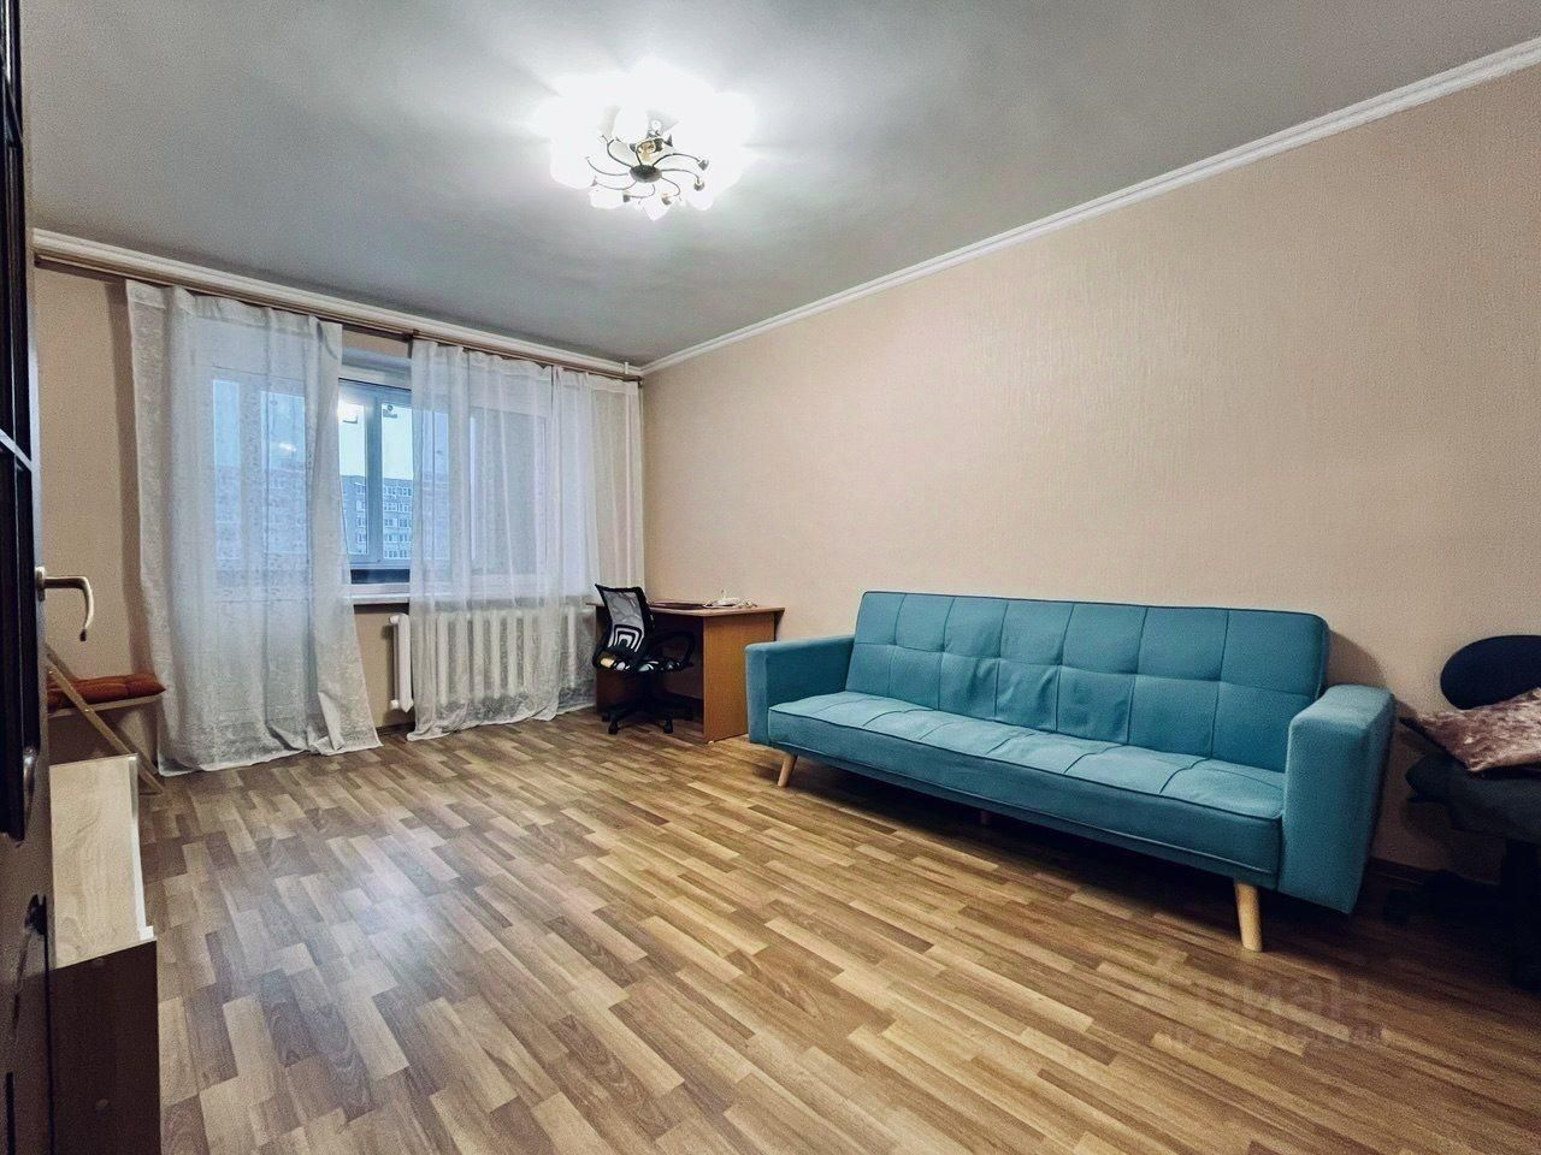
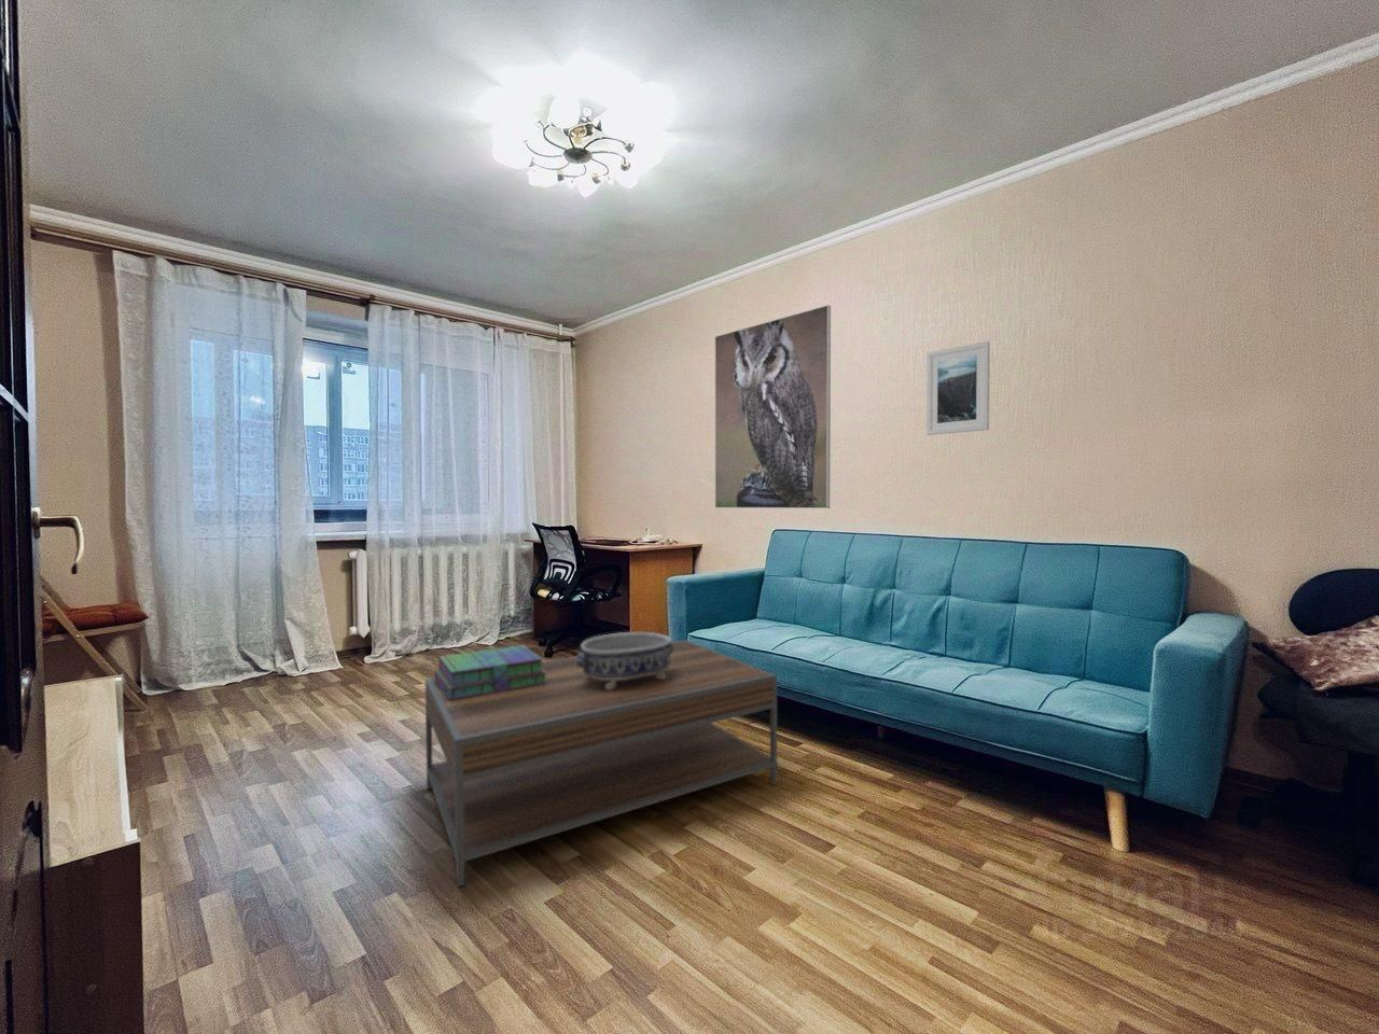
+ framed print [714,304,832,509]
+ stack of books [434,644,547,701]
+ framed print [925,340,991,437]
+ coffee table [425,639,777,887]
+ decorative bowl [577,631,674,691]
